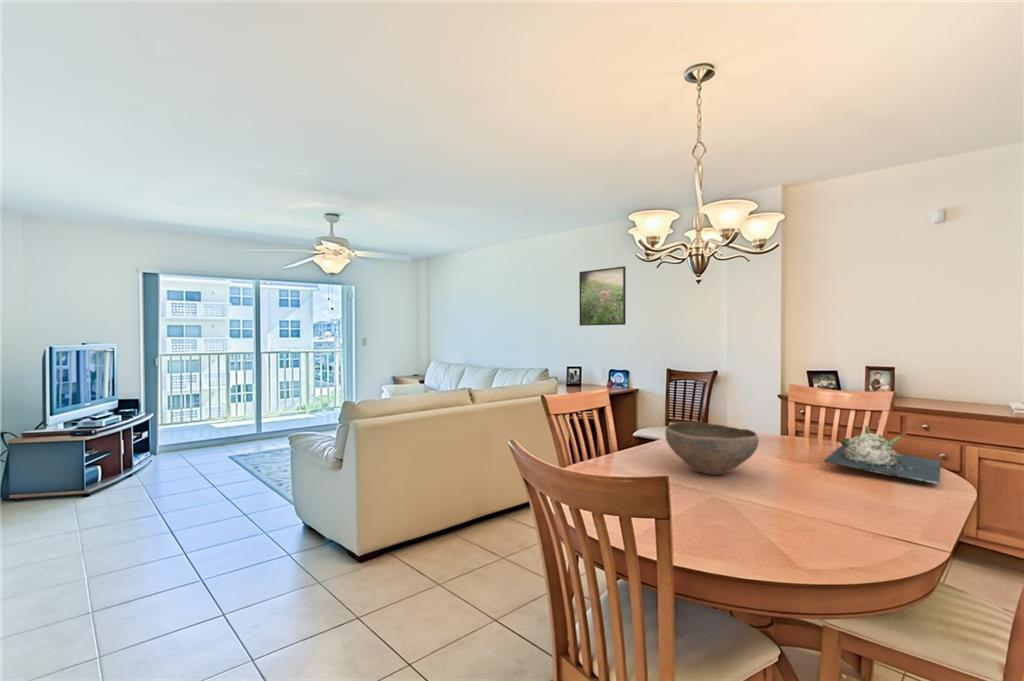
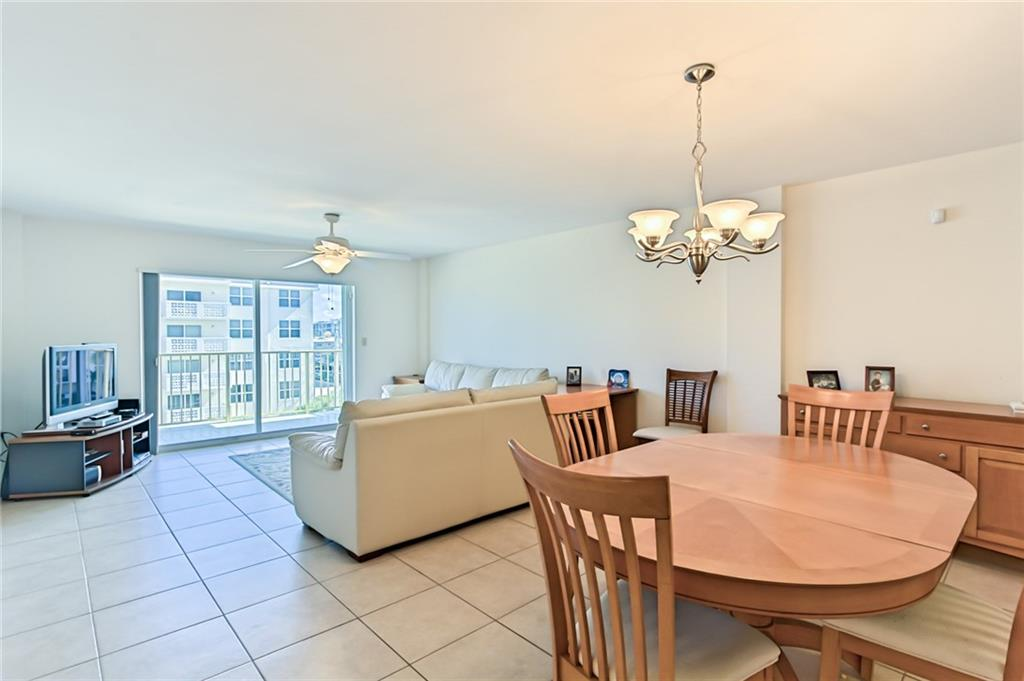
- bowl [664,421,760,476]
- flower arrangement [823,424,942,485]
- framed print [578,265,627,327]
